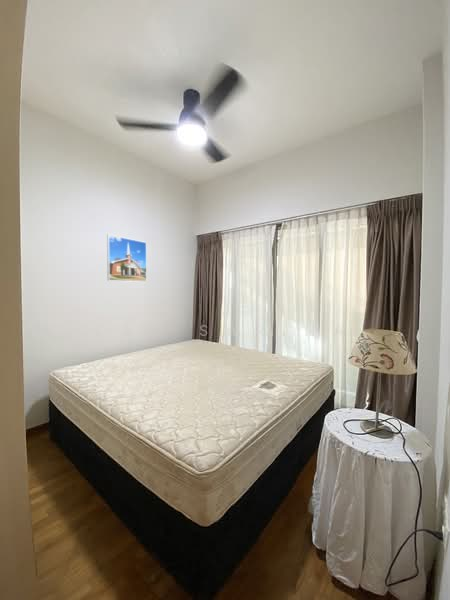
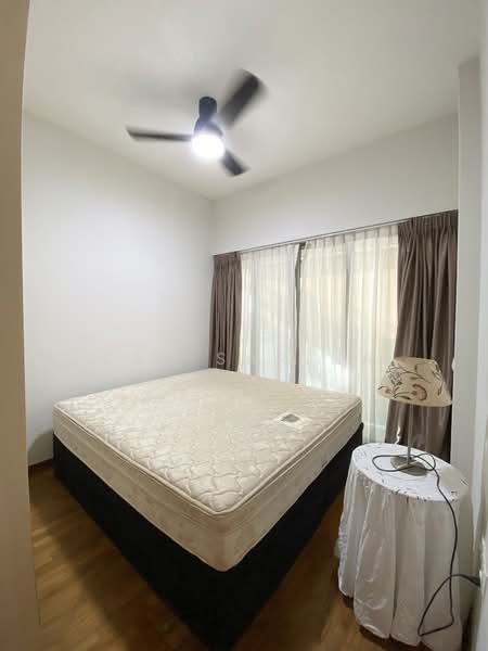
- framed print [106,233,148,283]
